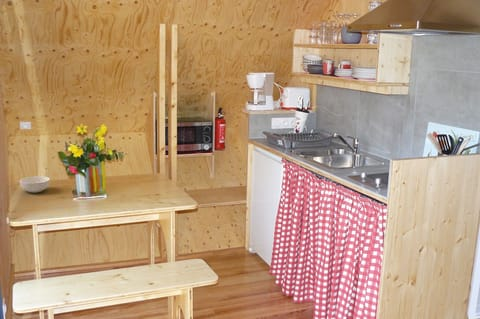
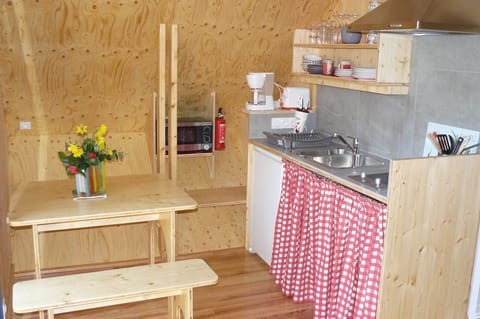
- cereal bowl [19,175,51,194]
